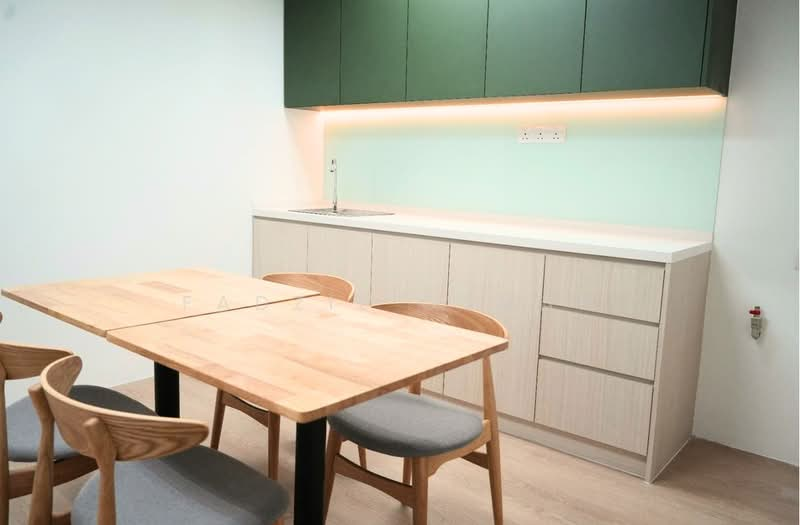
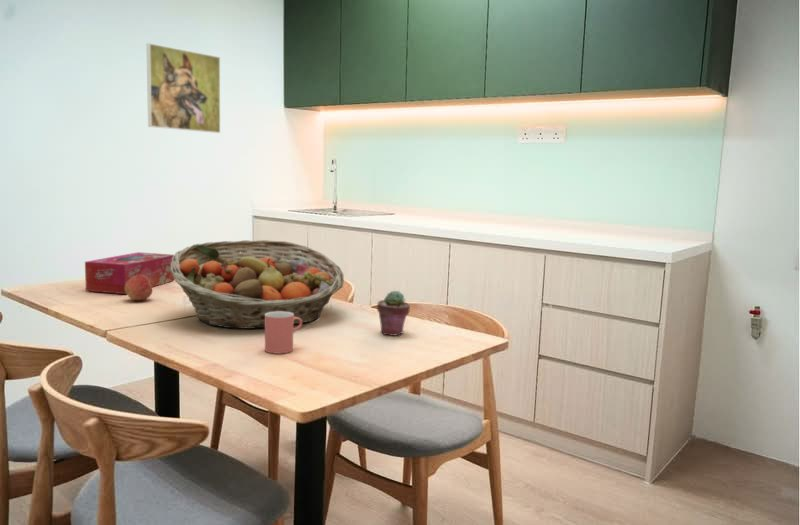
+ apple [125,275,154,301]
+ tissue box [84,251,175,295]
+ fruit basket [171,239,345,330]
+ potted succulent [376,290,411,337]
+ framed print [146,42,221,134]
+ cup [264,311,303,355]
